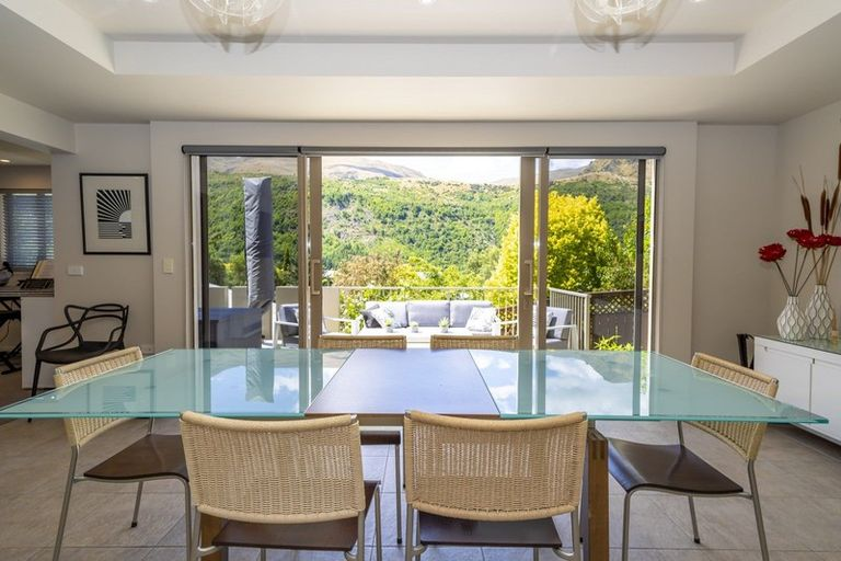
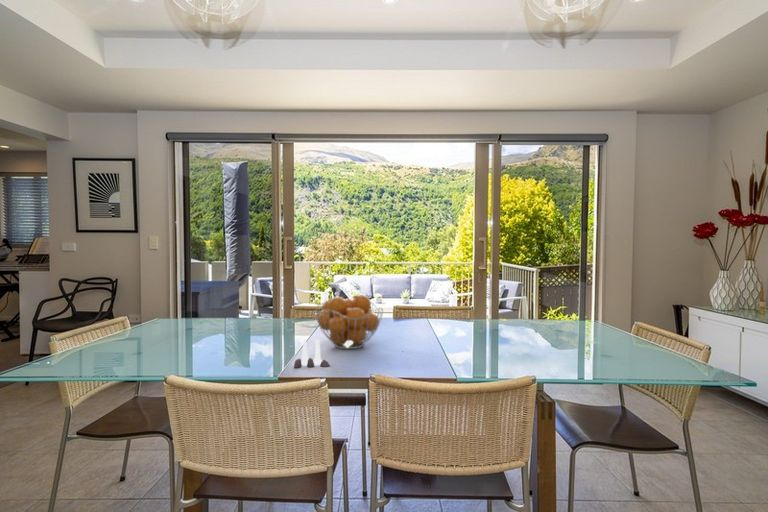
+ salt and pepper shaker set [293,339,331,369]
+ fruit basket [314,294,384,350]
